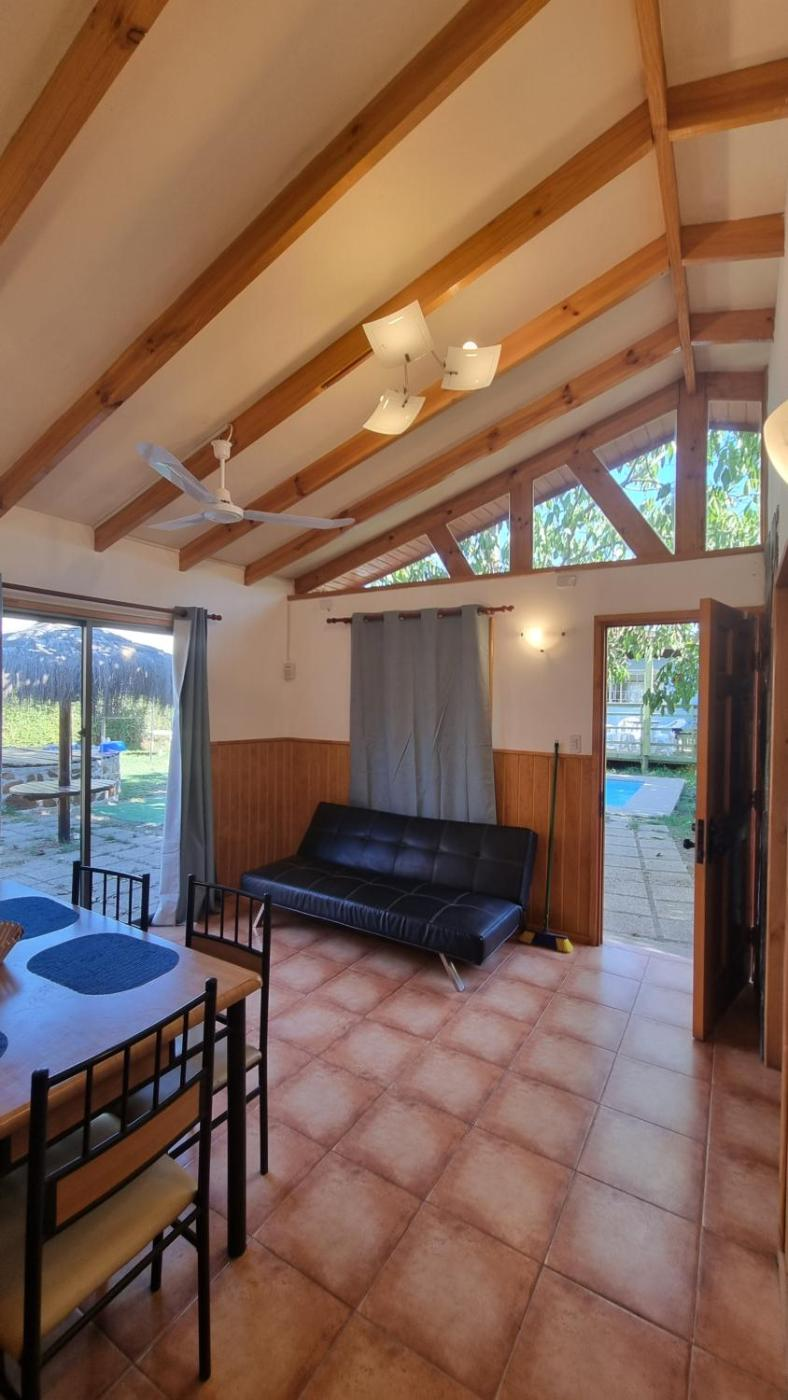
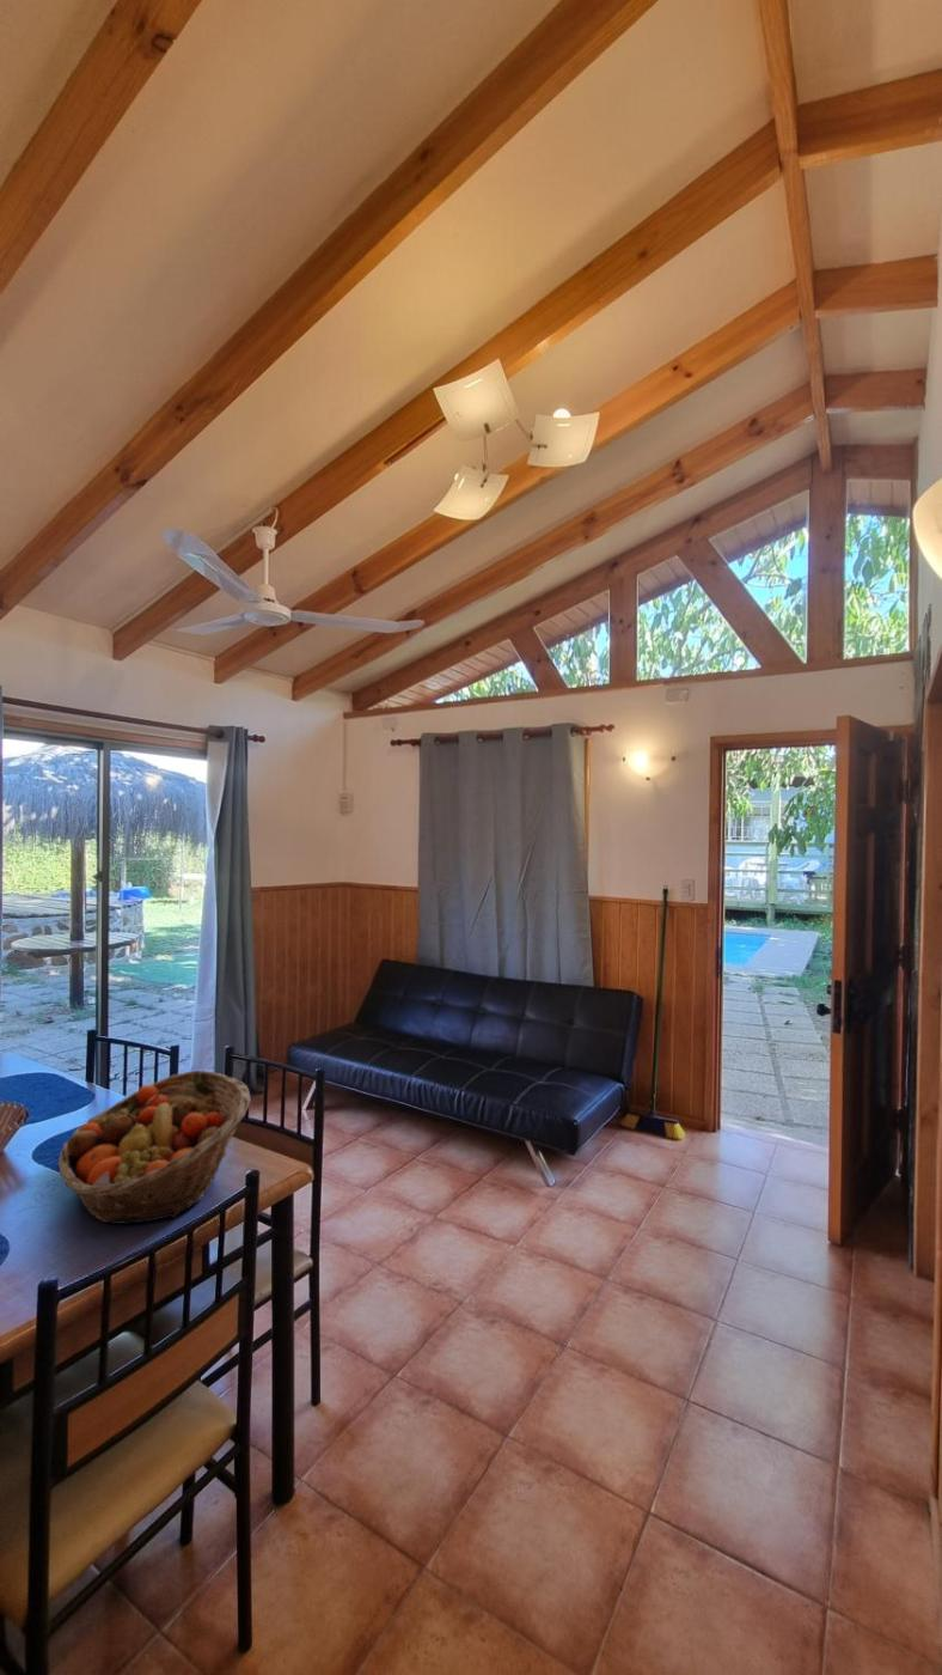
+ fruit basket [57,1070,252,1225]
